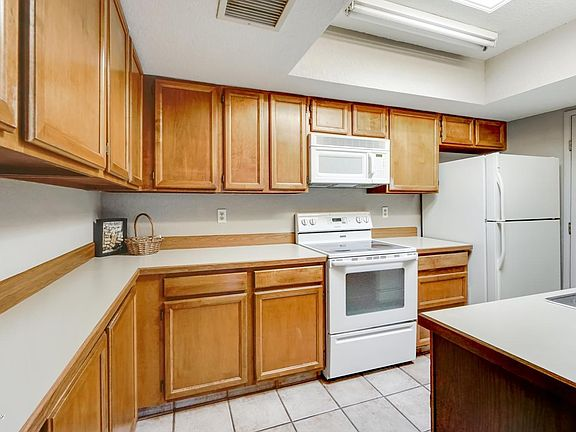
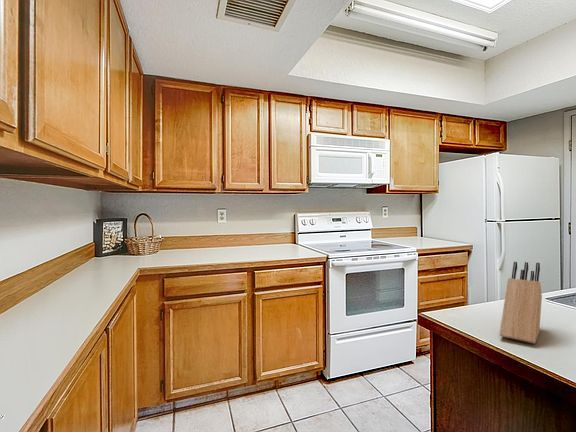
+ knife block [499,261,543,345]
